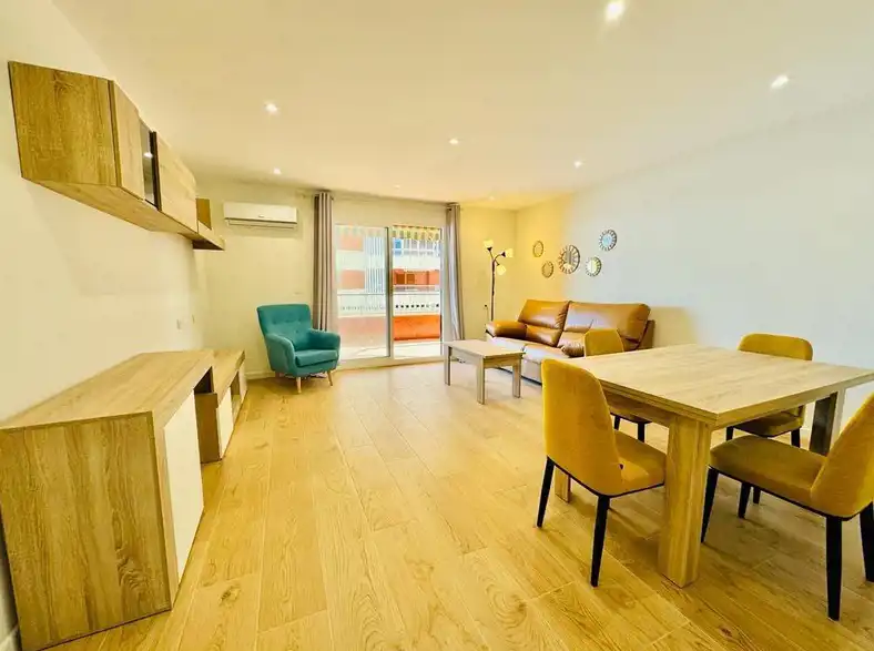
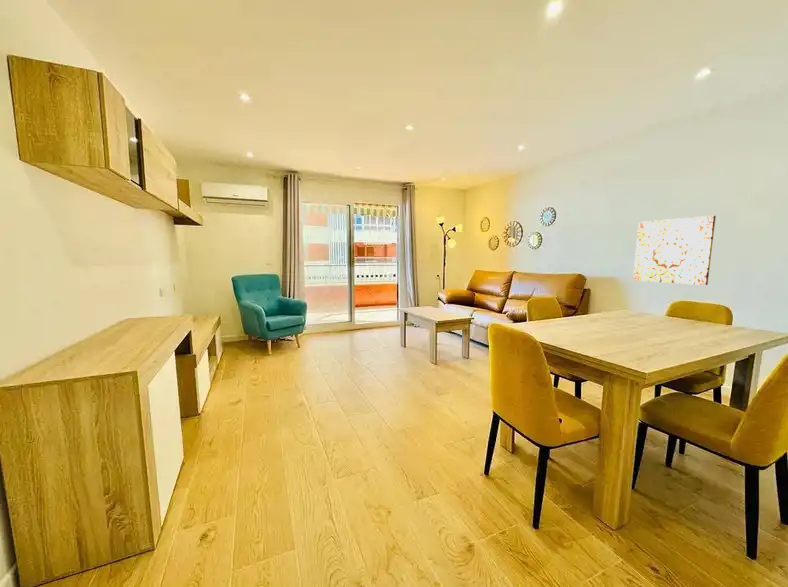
+ wall art [632,215,717,286]
